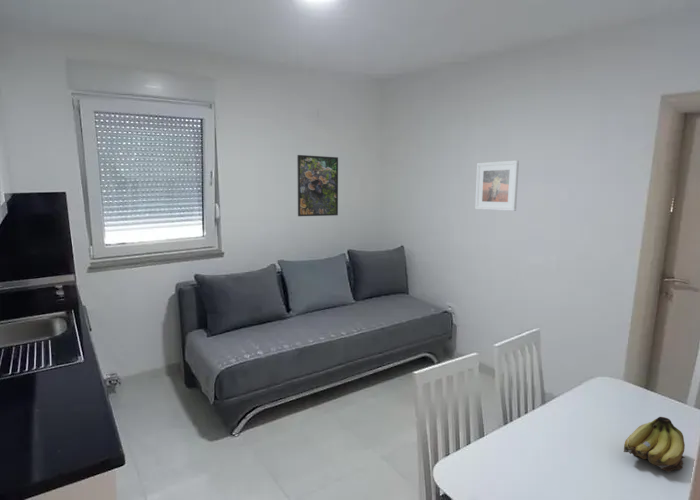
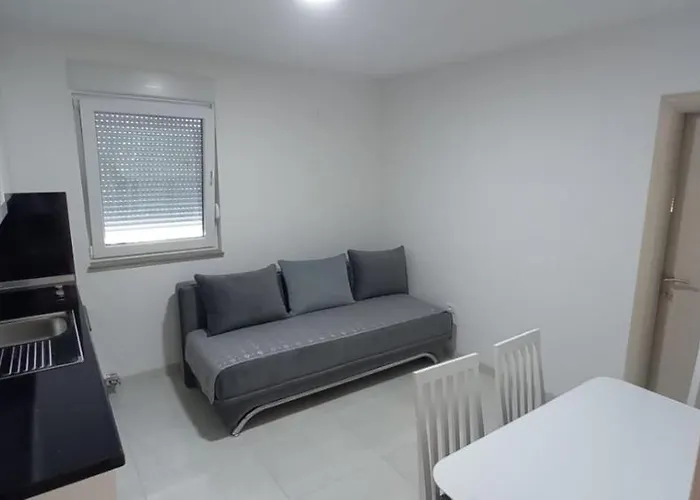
- fruit [623,416,686,473]
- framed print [296,154,339,217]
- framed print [474,159,520,212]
